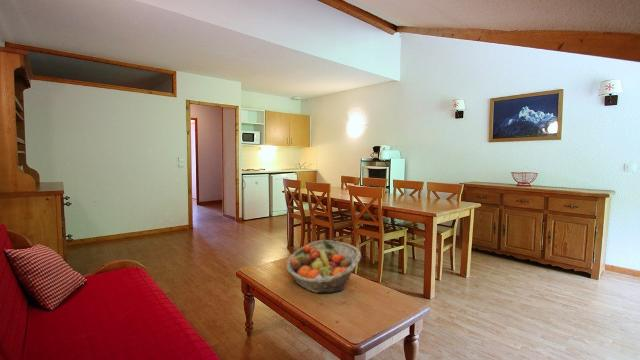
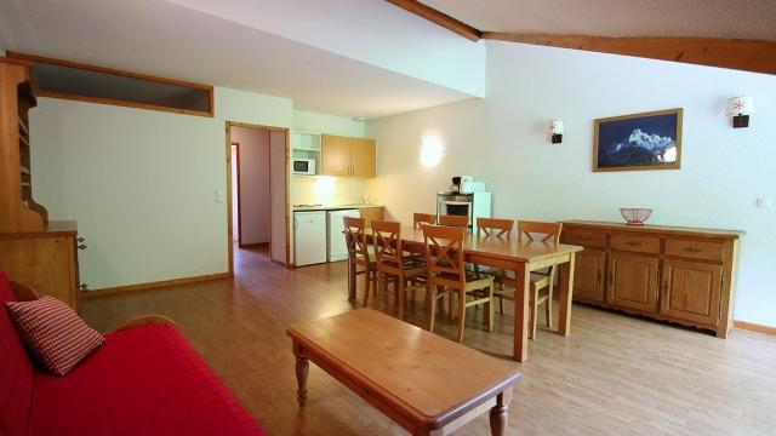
- fruit basket [285,239,362,294]
